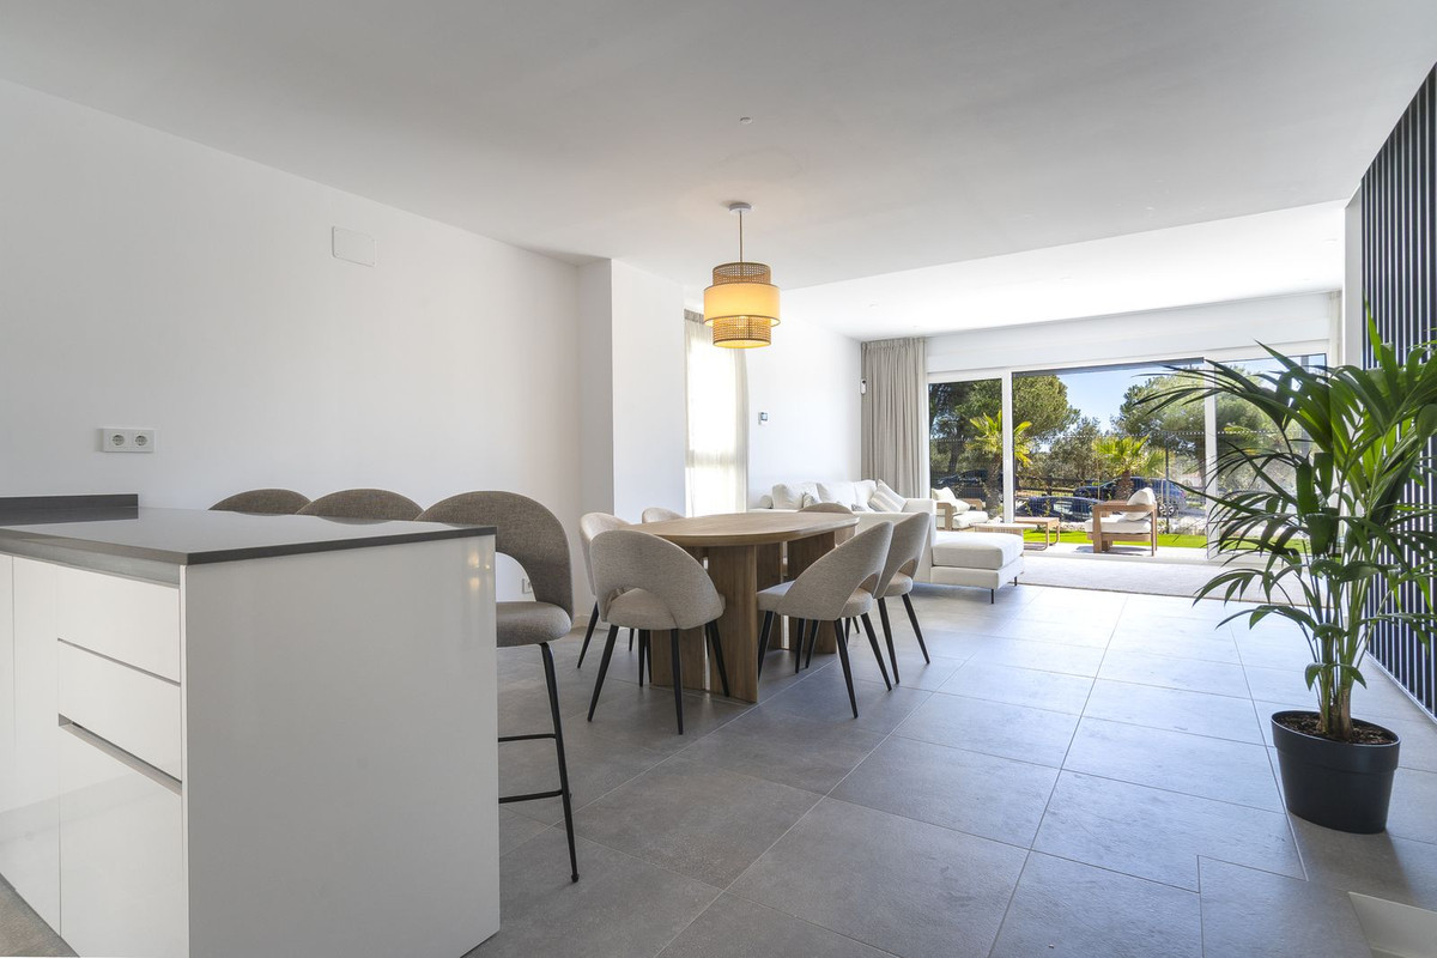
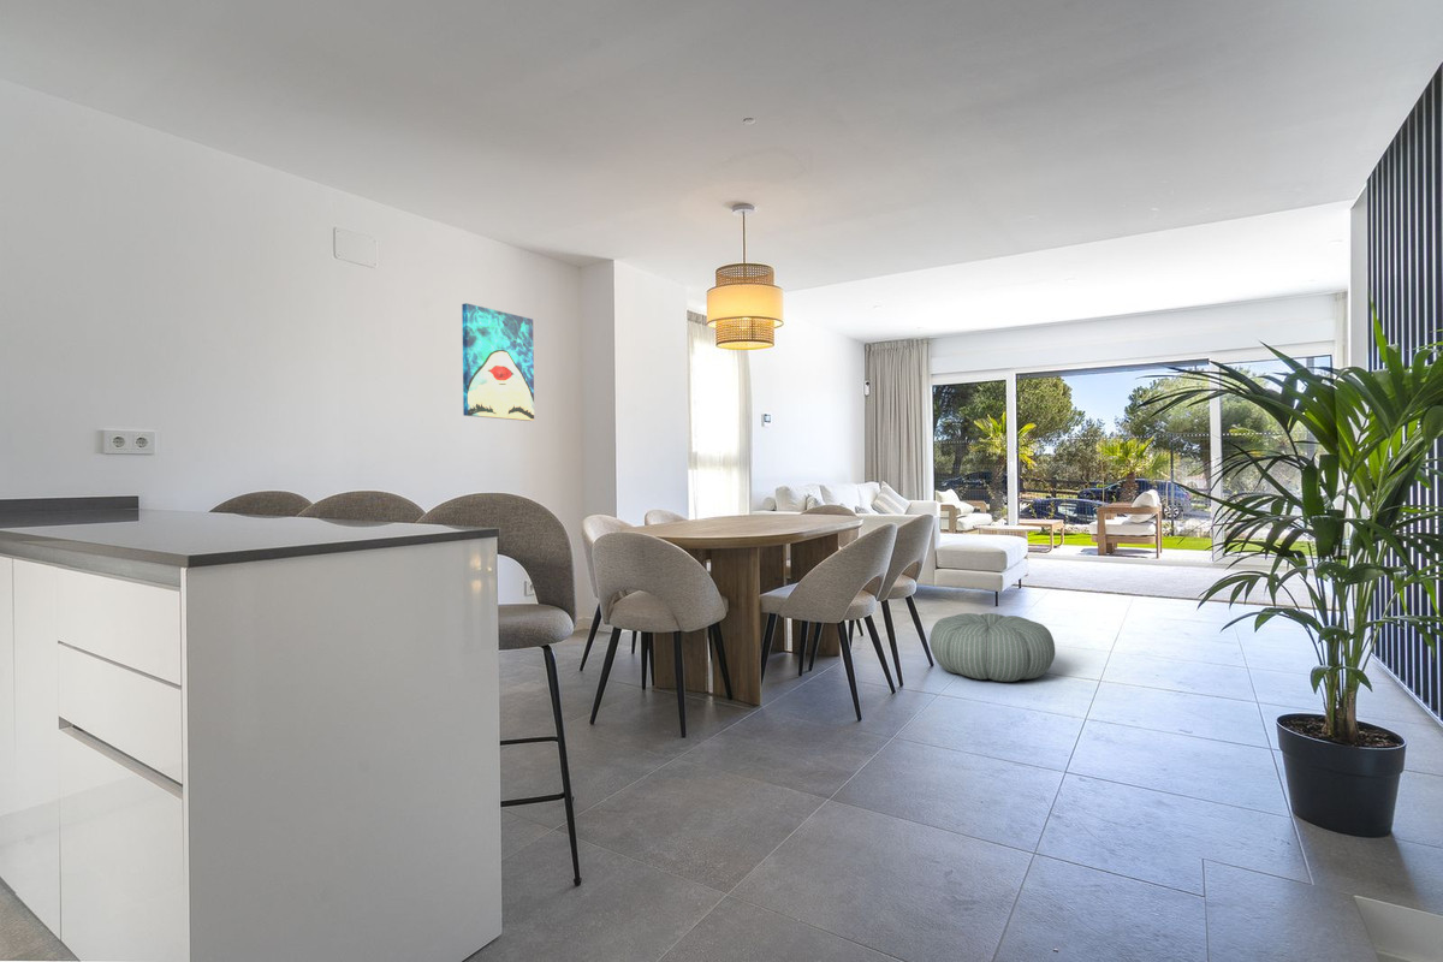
+ pouf [928,612,1056,683]
+ wall art [461,302,535,422]
